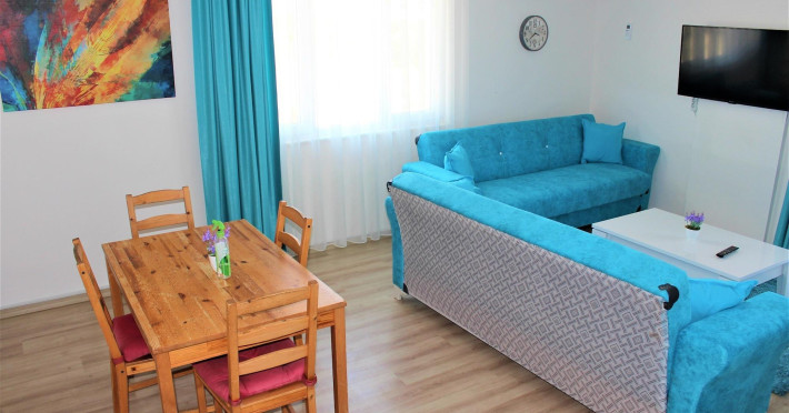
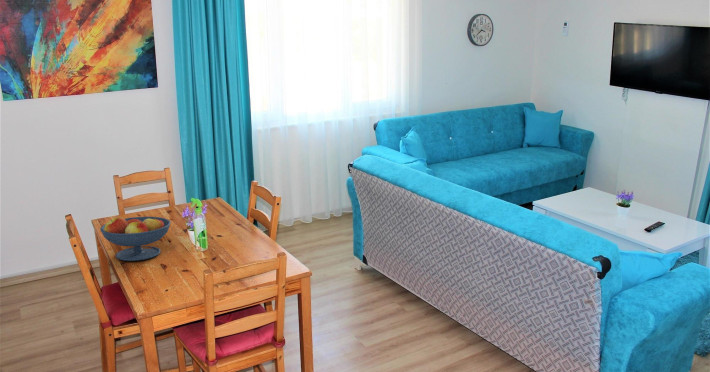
+ fruit bowl [99,215,172,262]
